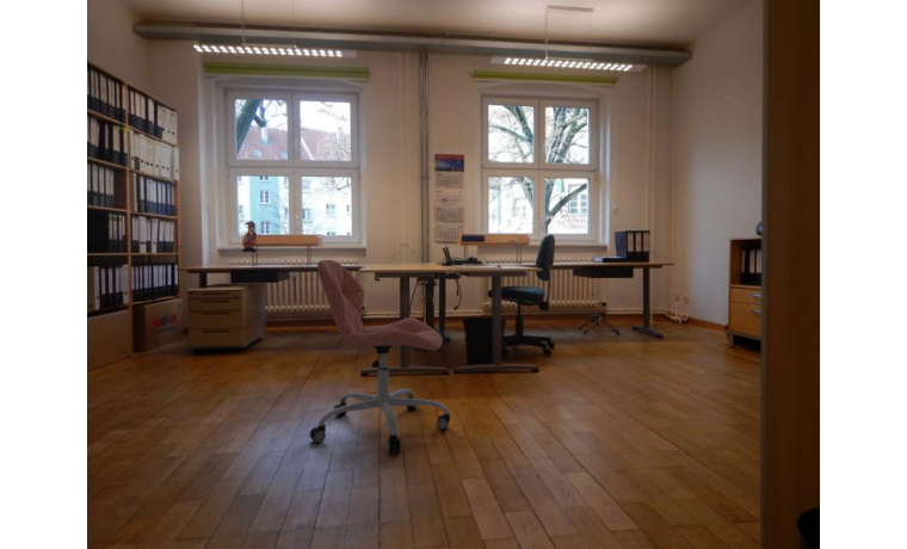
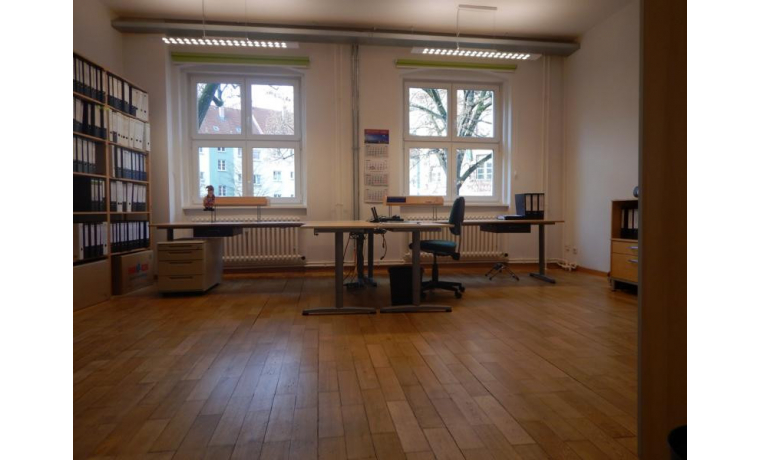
- office chair [309,259,451,455]
